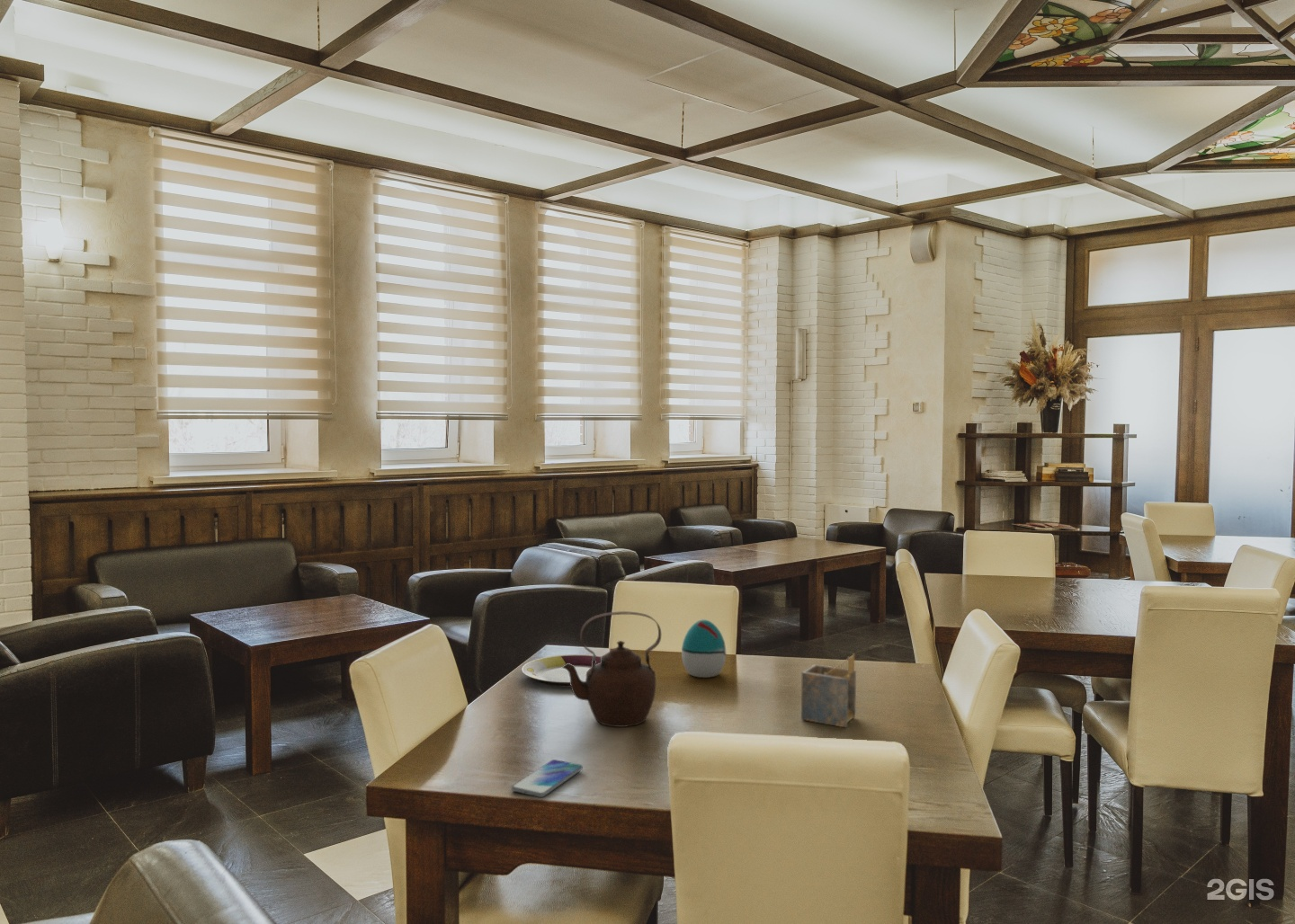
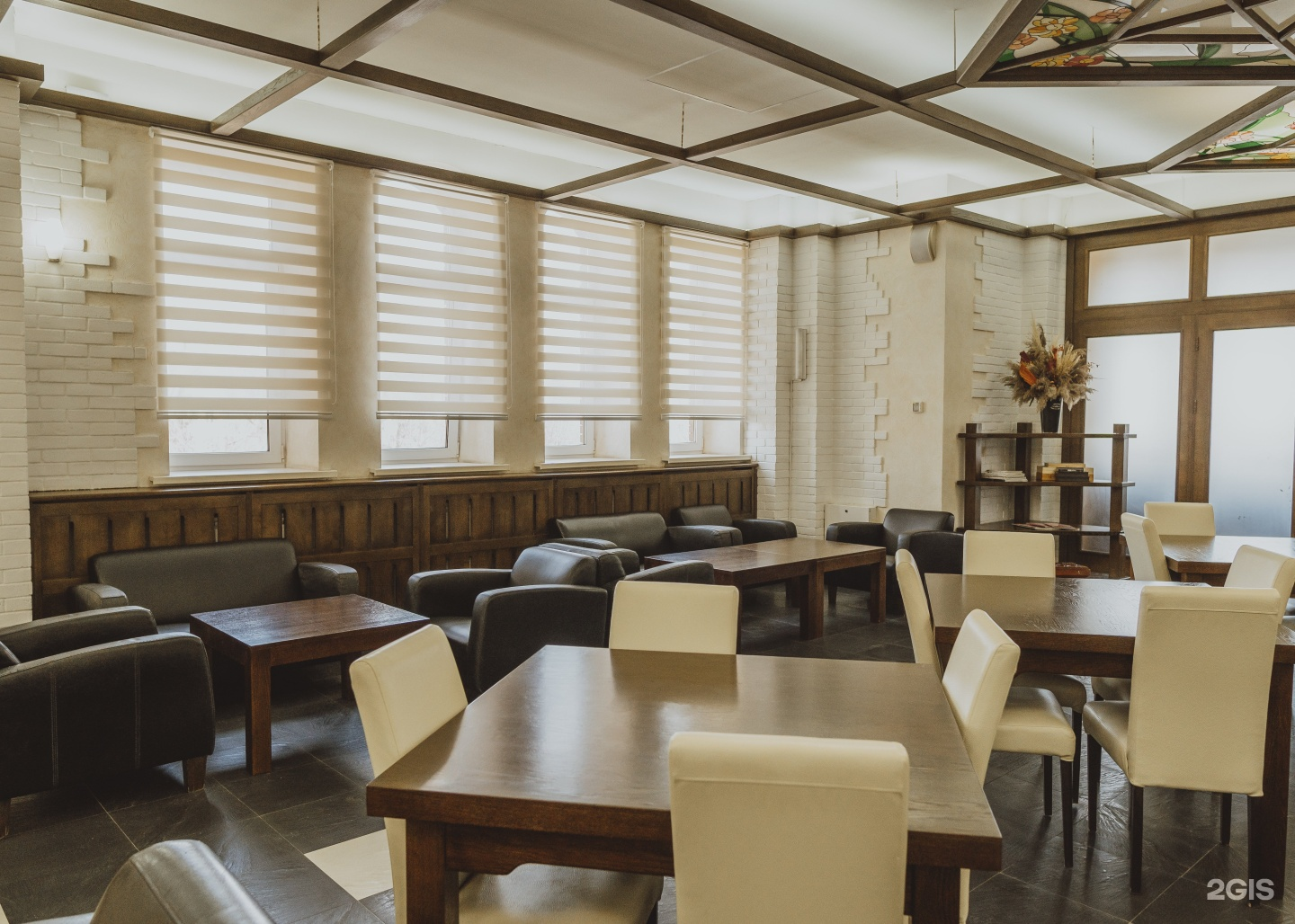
- plate [521,653,603,688]
- decorative egg [681,618,727,679]
- smartphone [511,759,584,798]
- teapot [561,610,662,728]
- napkin holder [800,653,857,729]
